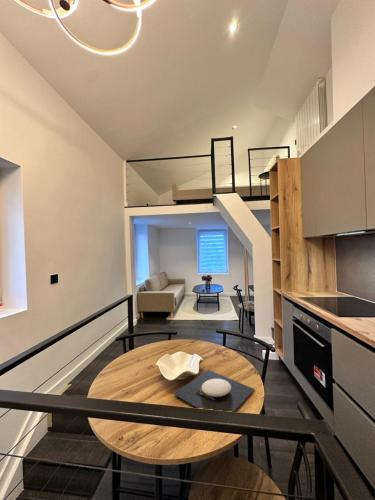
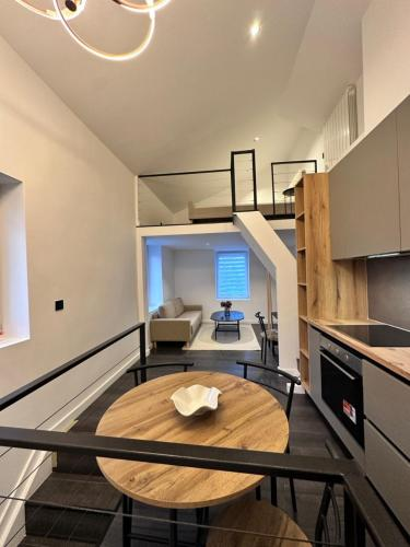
- plate [173,369,255,413]
